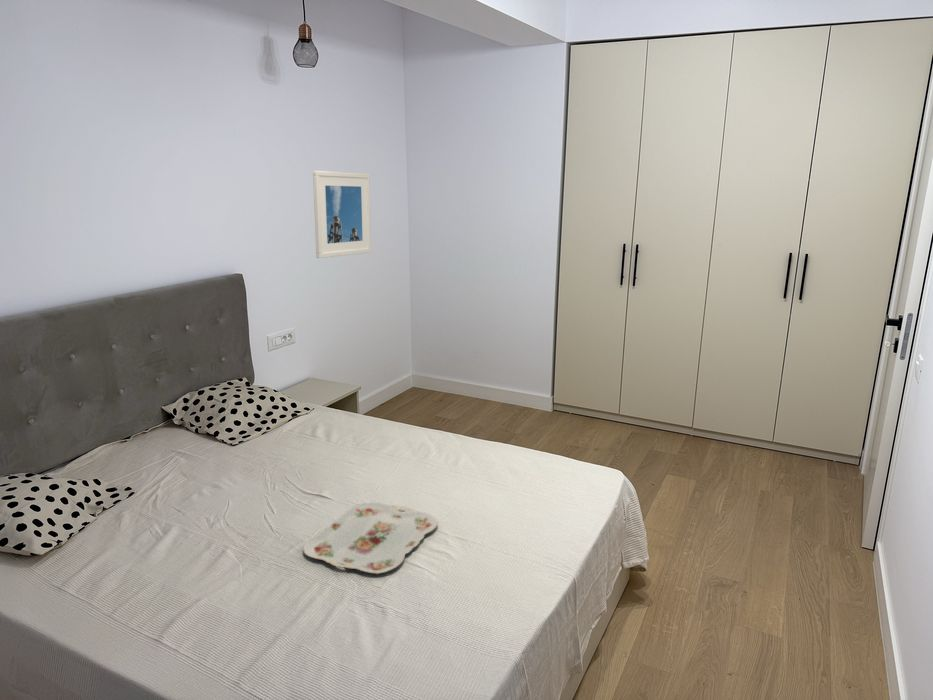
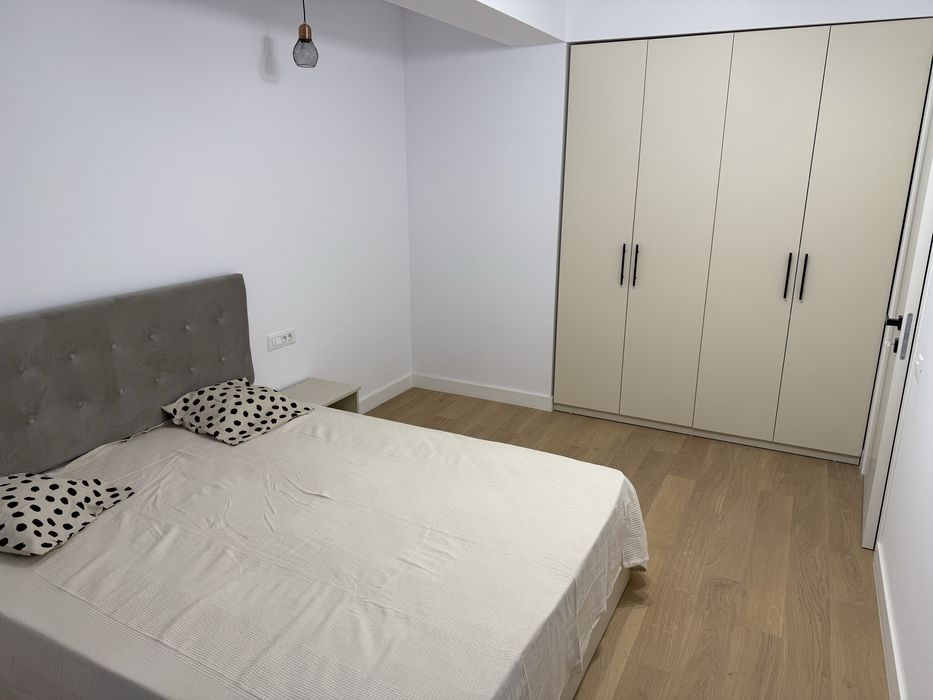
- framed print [312,170,372,259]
- serving tray [303,502,439,575]
